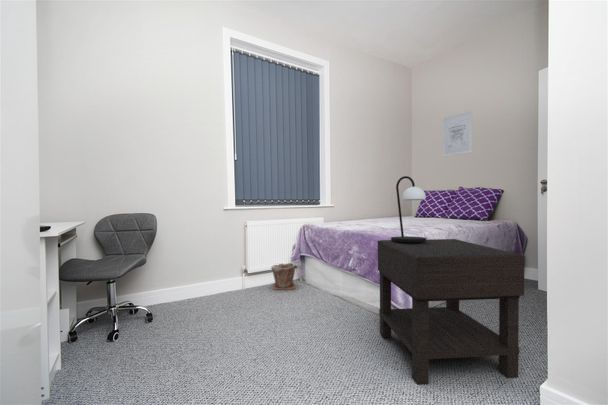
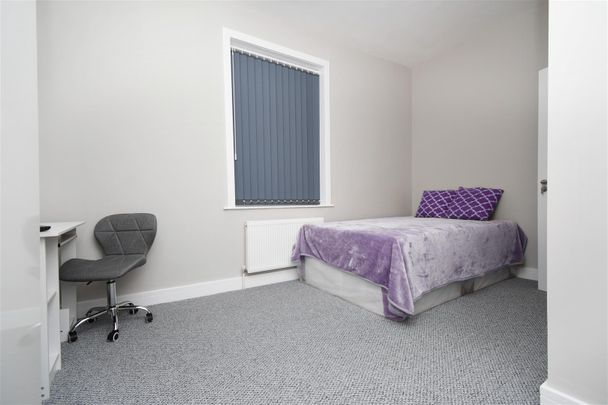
- table lamp [390,175,427,242]
- wall art [442,109,473,158]
- nightstand [377,238,526,386]
- plant pot [270,262,296,291]
